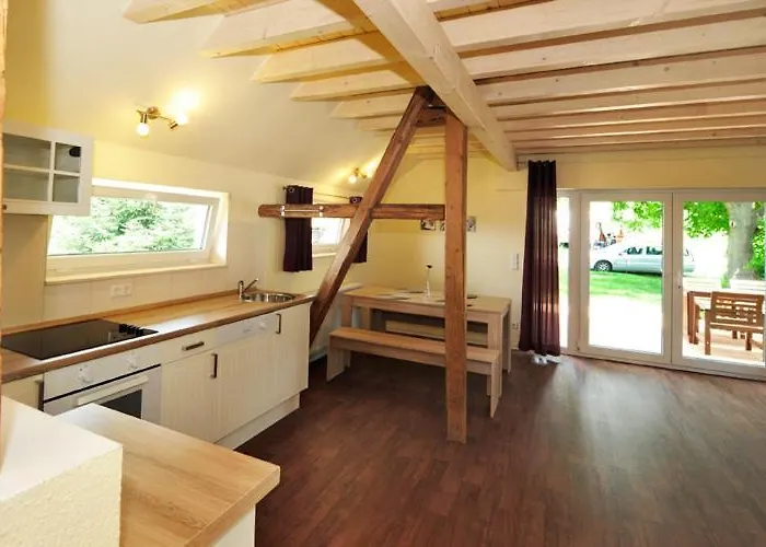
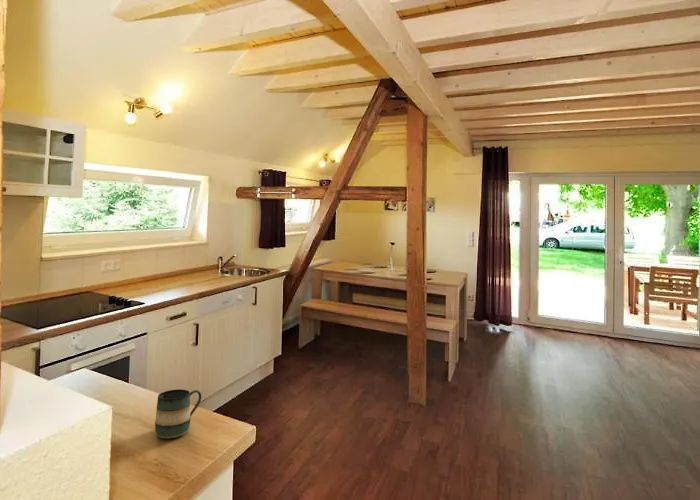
+ mug [154,388,202,439]
